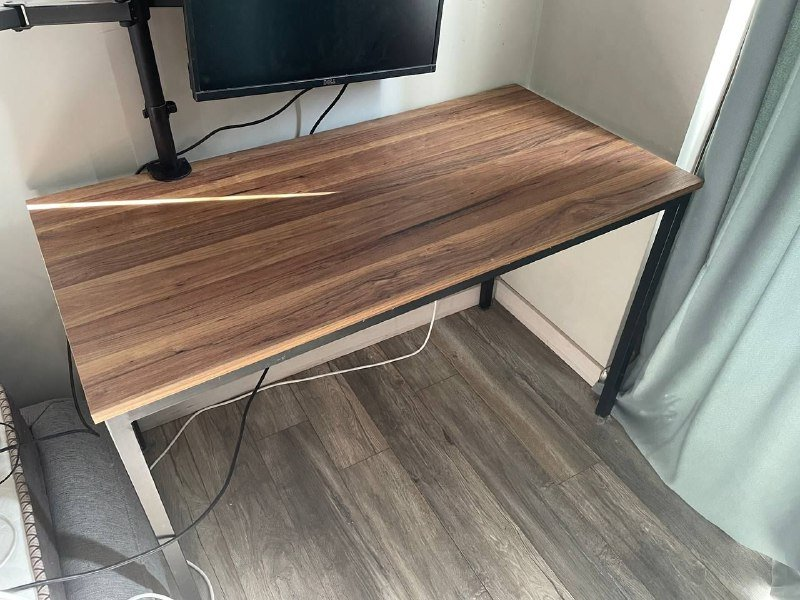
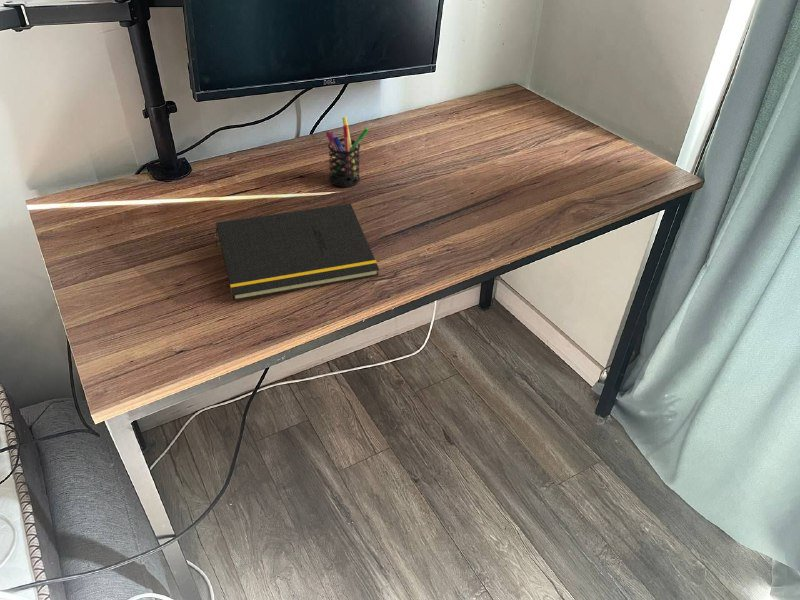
+ pen holder [325,116,370,188]
+ notepad [215,203,380,302]
